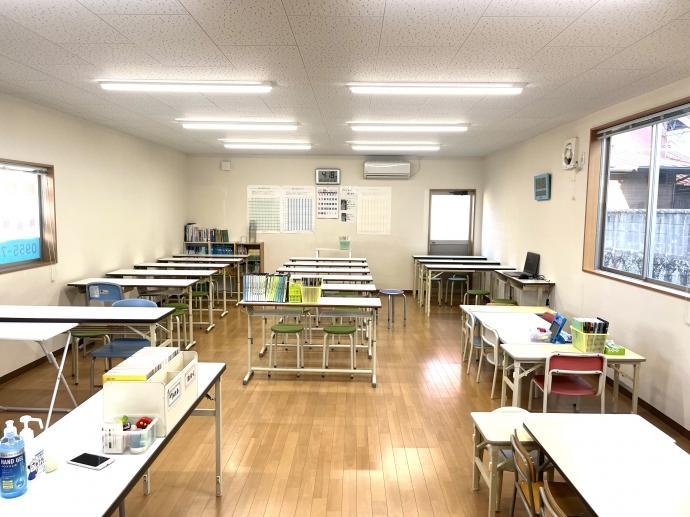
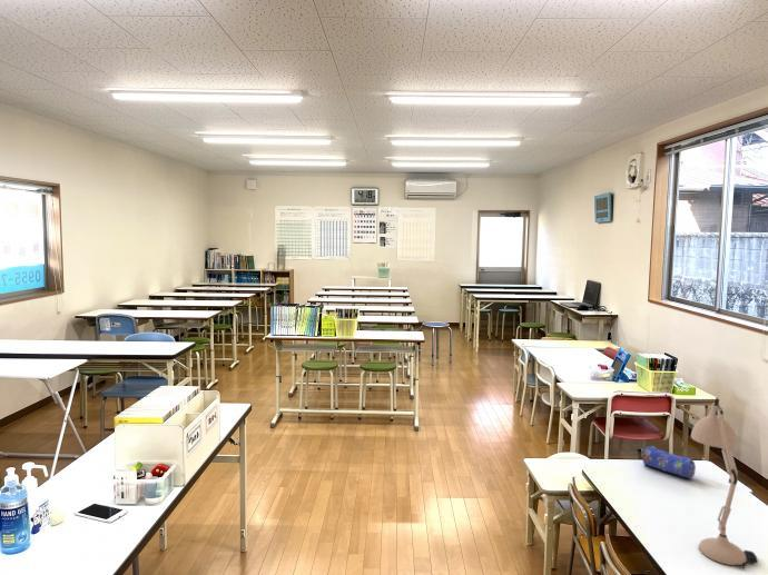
+ desk lamp [690,396,758,569]
+ pencil case [640,445,697,479]
